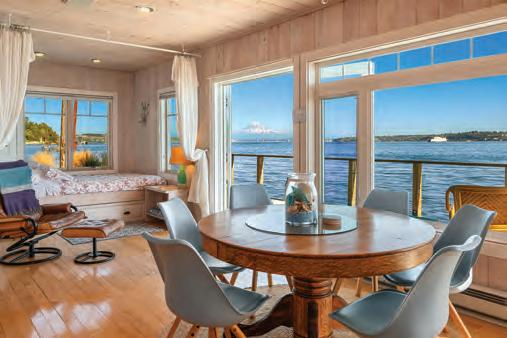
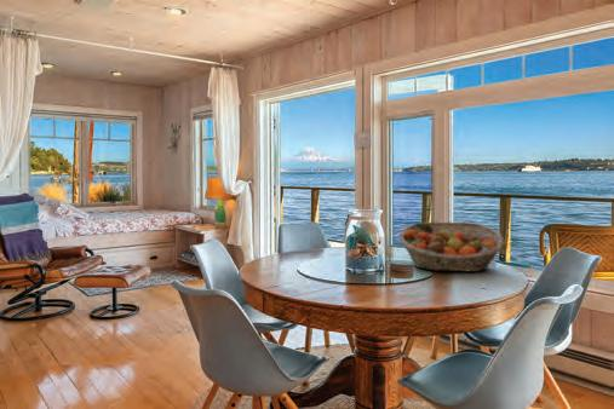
+ fruit basket [398,220,506,272]
